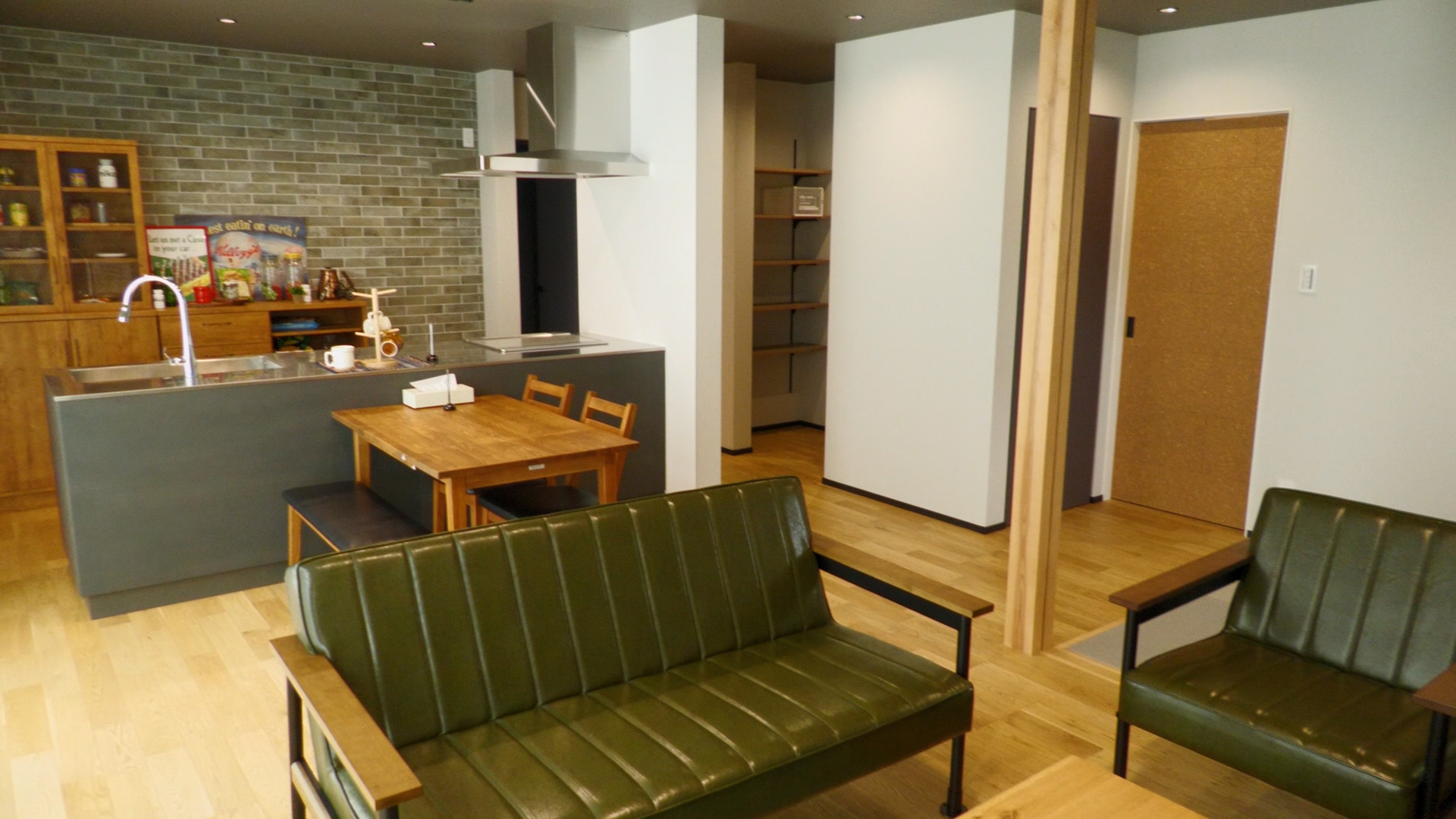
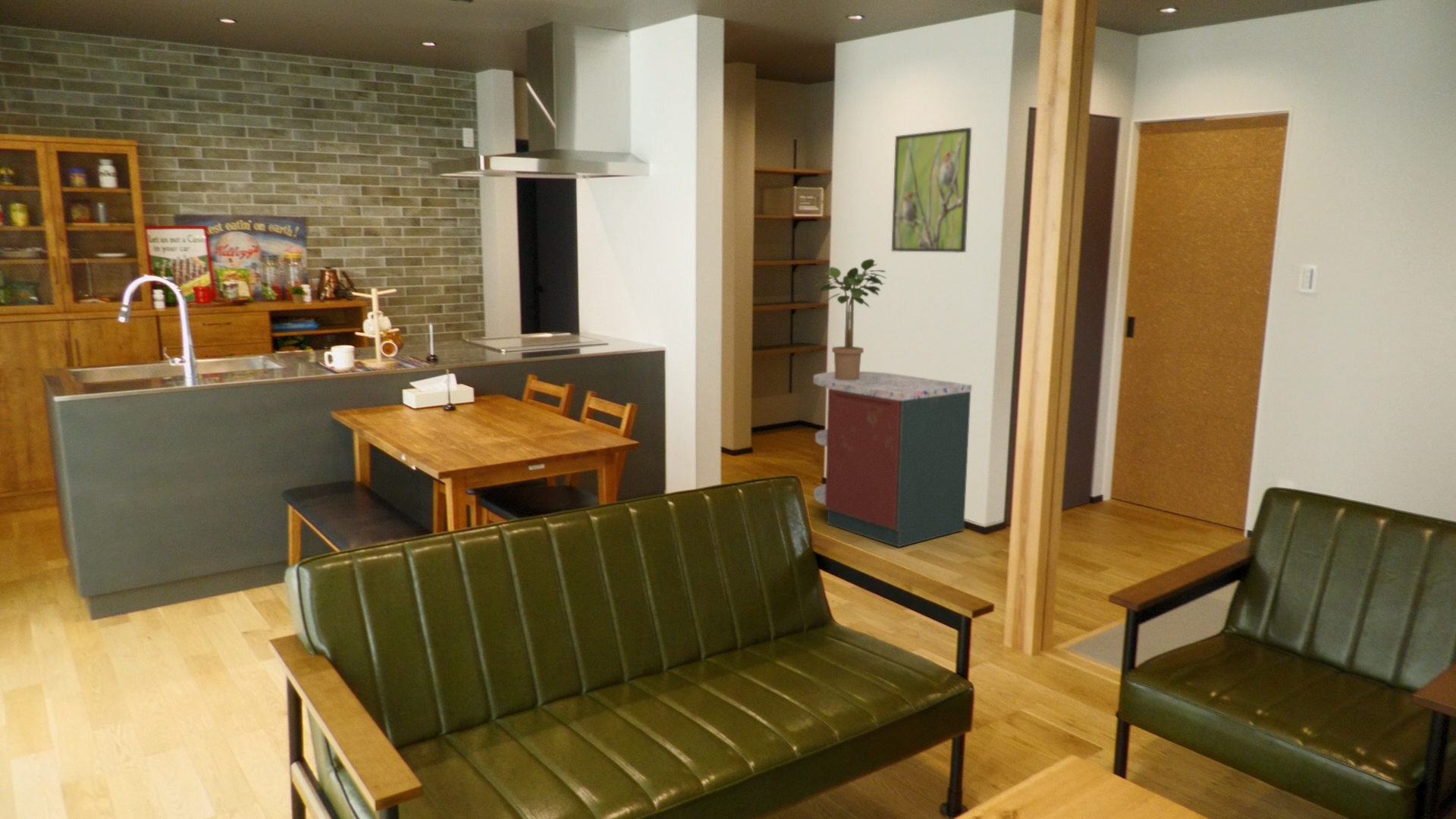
+ storage cabinet [813,371,973,548]
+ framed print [891,127,972,253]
+ potted plant [815,258,887,381]
